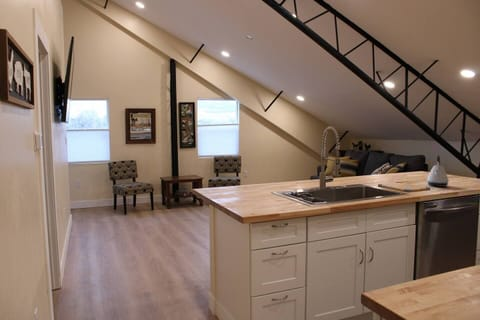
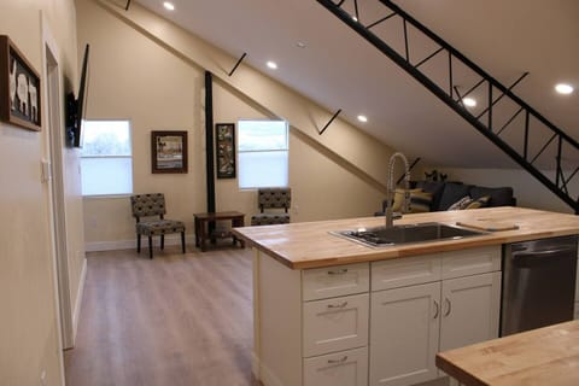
- kettle [426,154,450,188]
